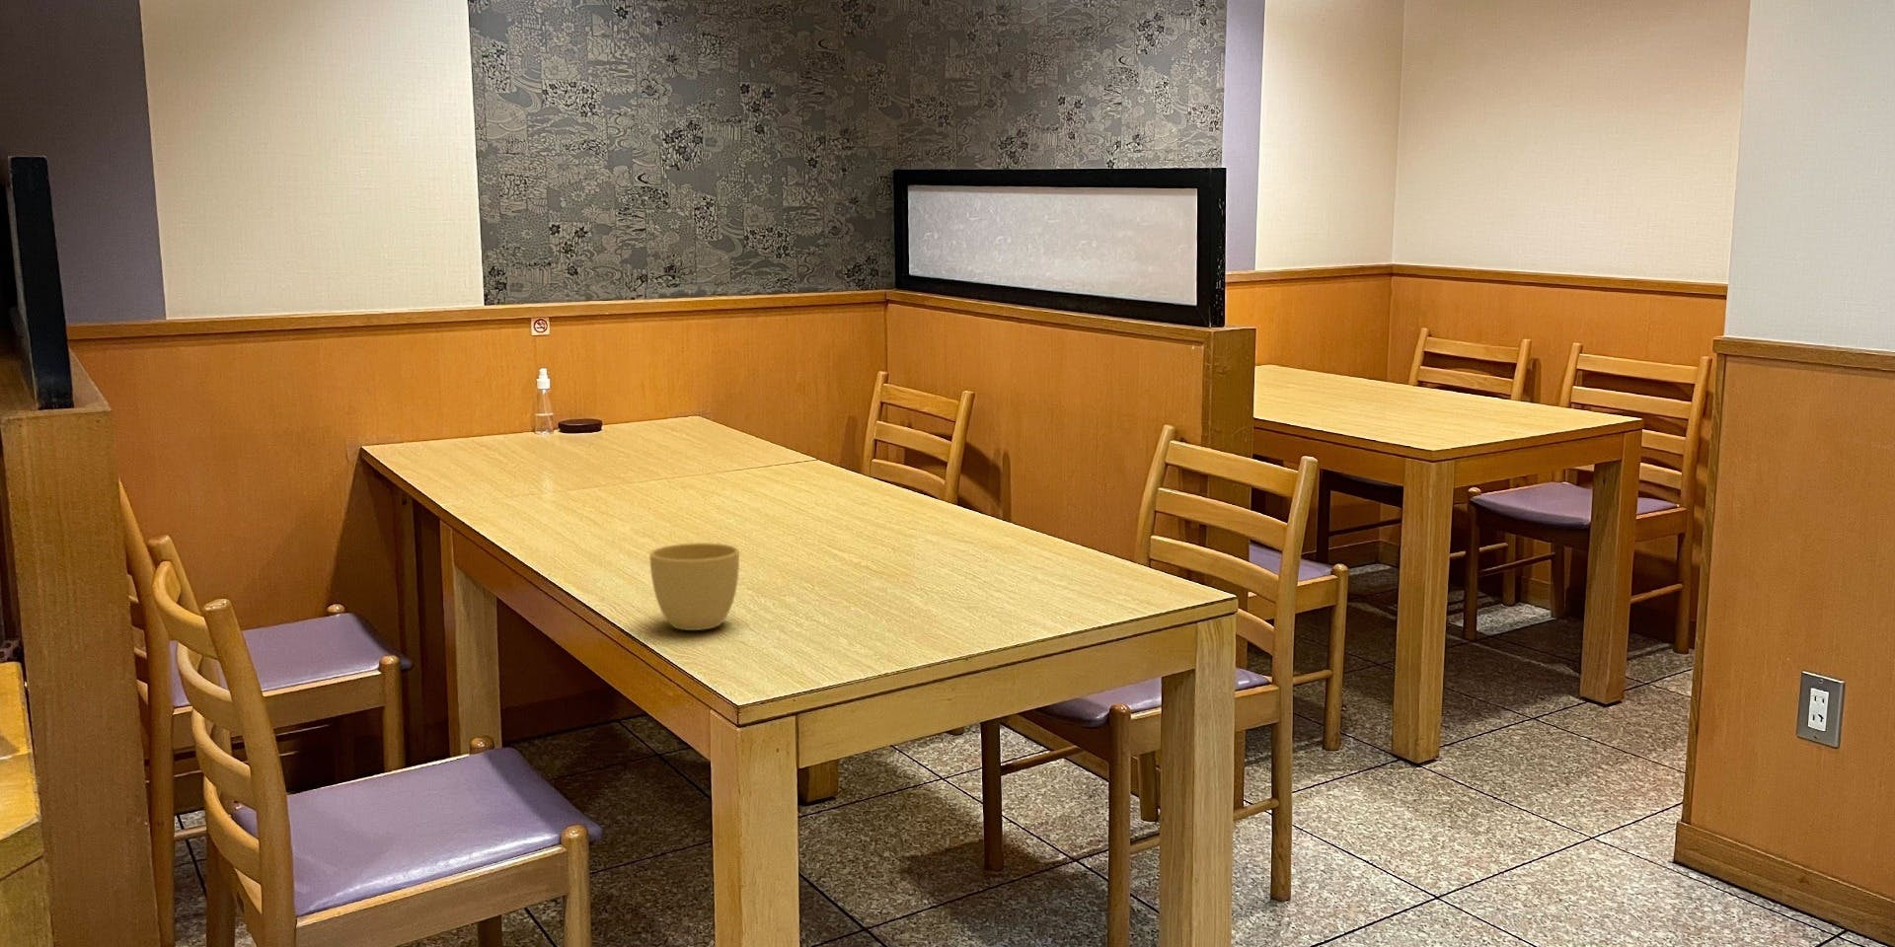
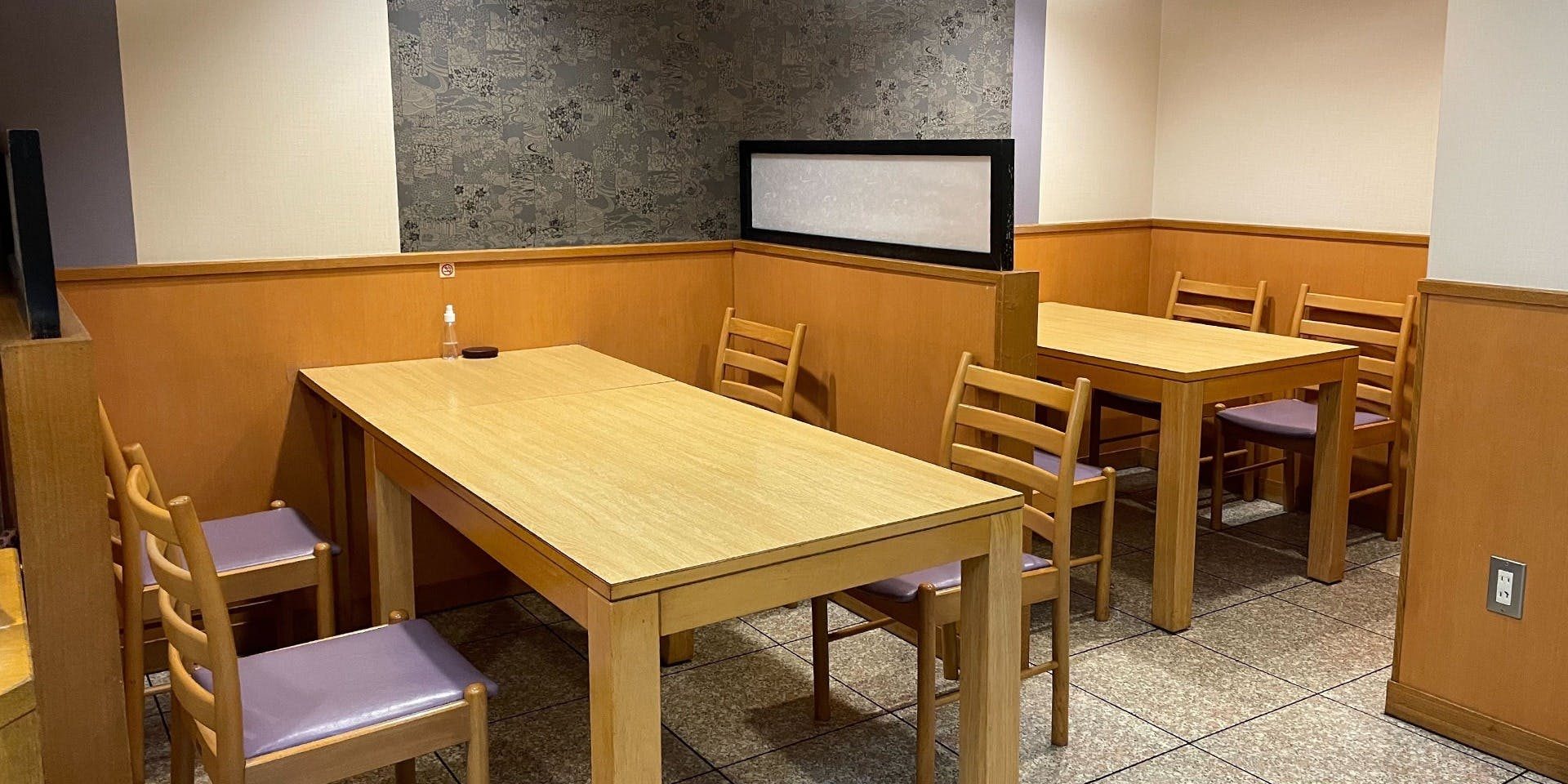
- cup [649,541,741,632]
